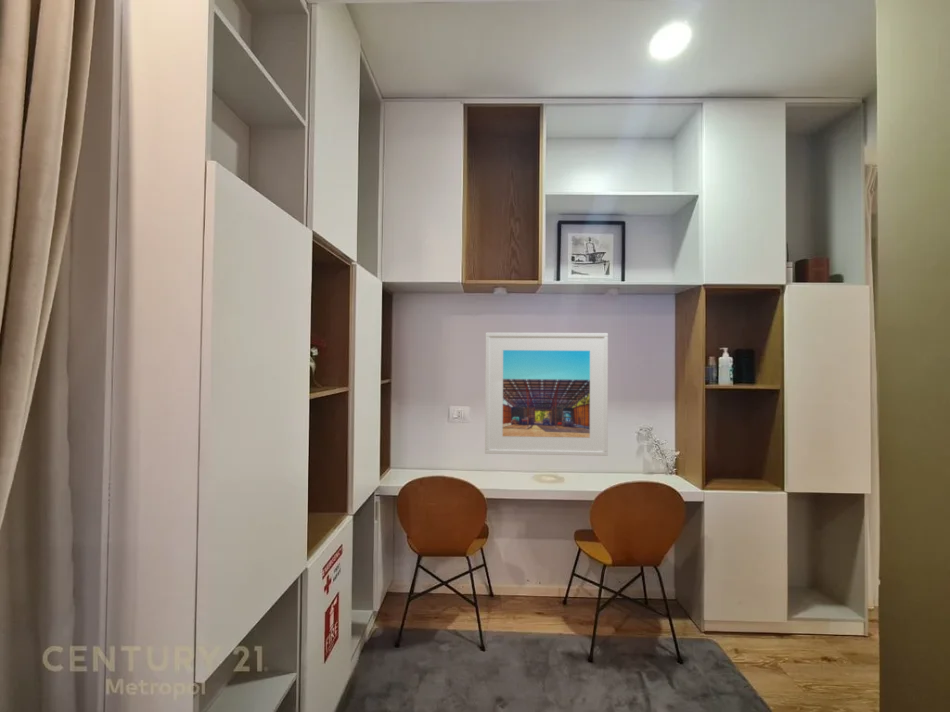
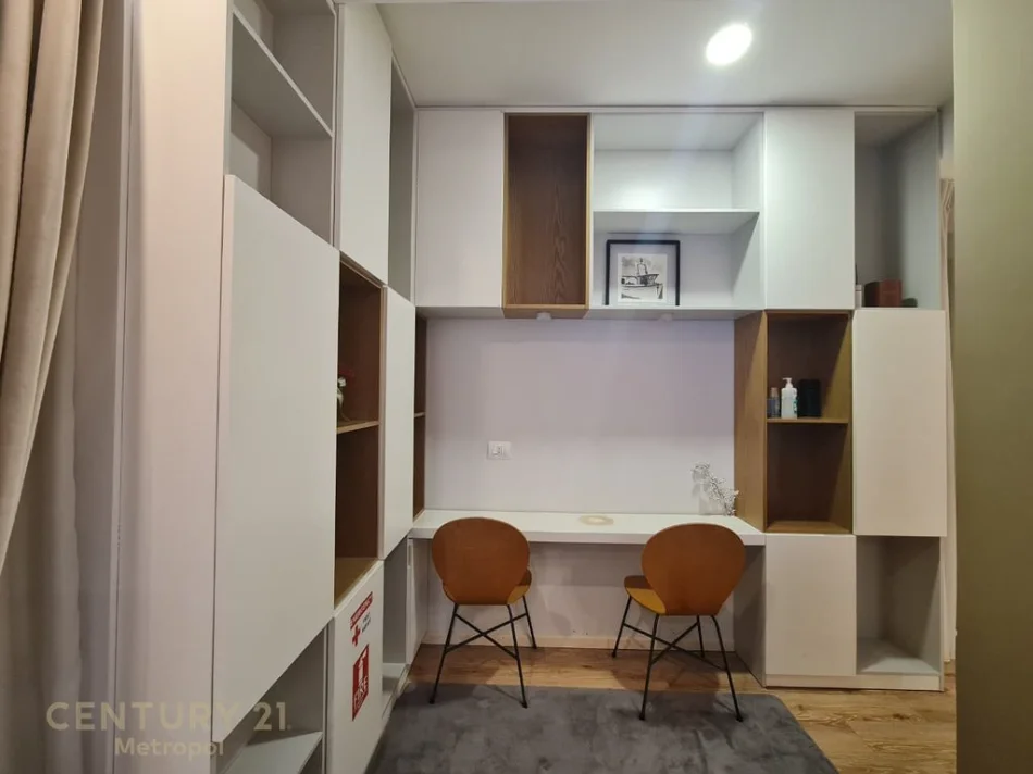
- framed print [484,332,609,457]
